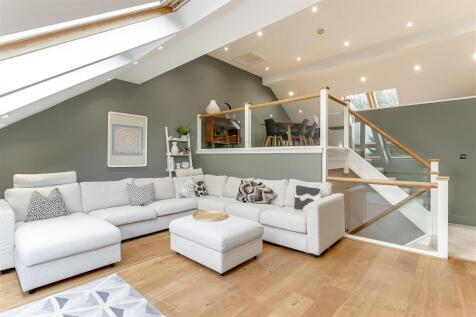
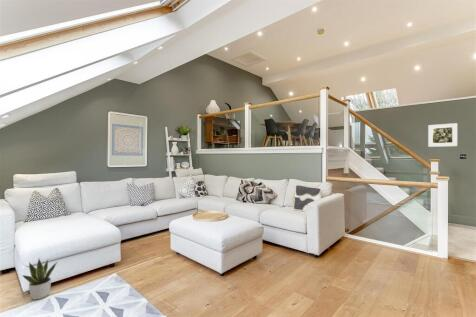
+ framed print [427,122,458,148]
+ potted plant [21,258,58,301]
